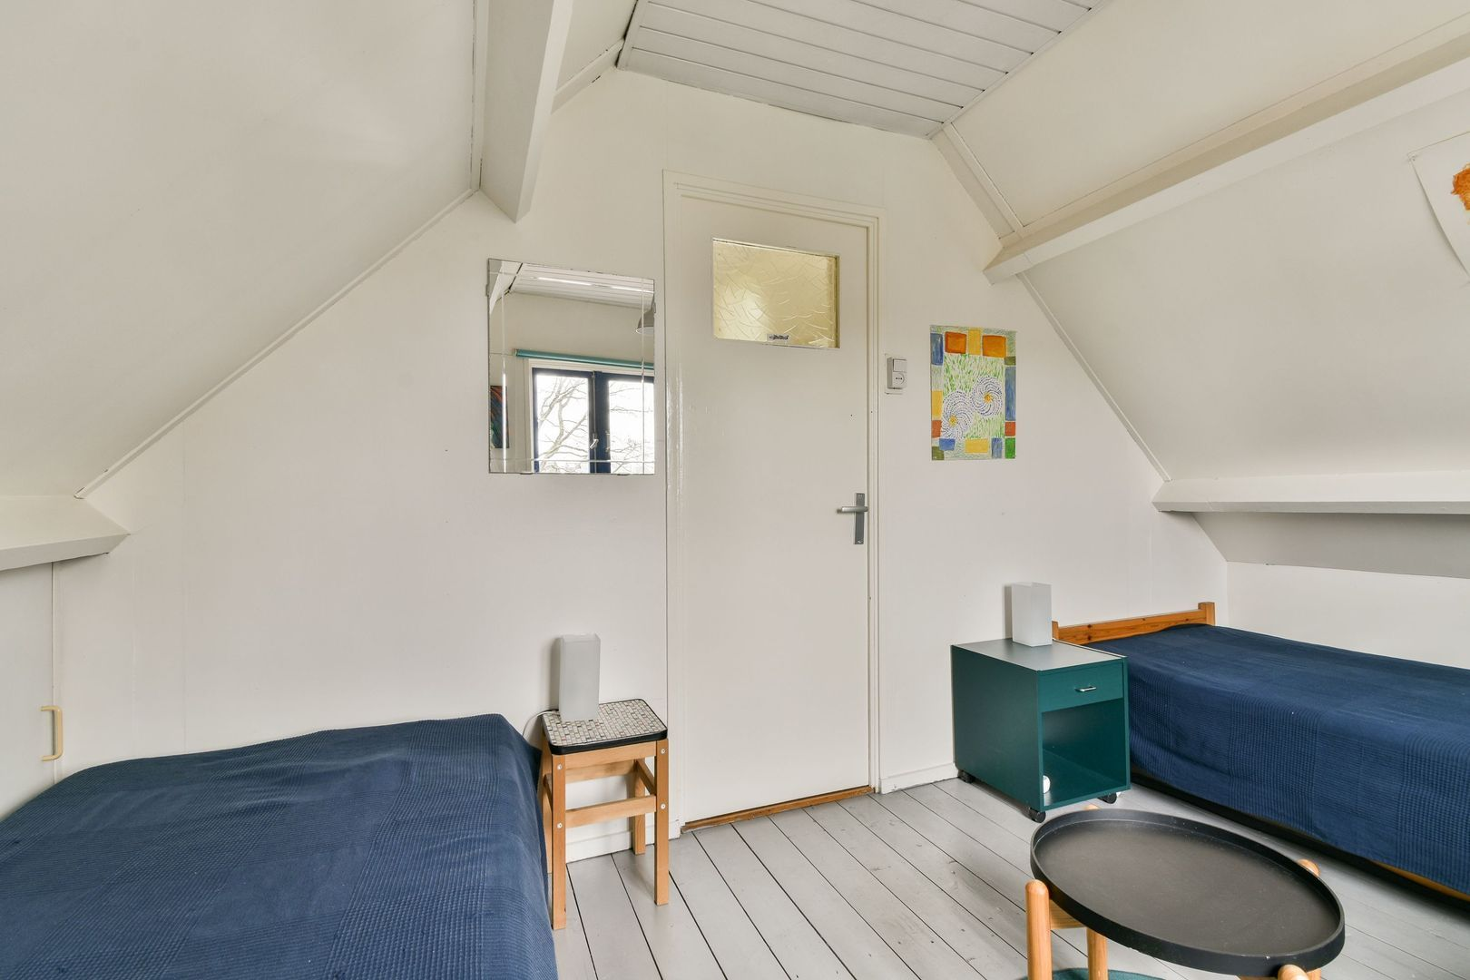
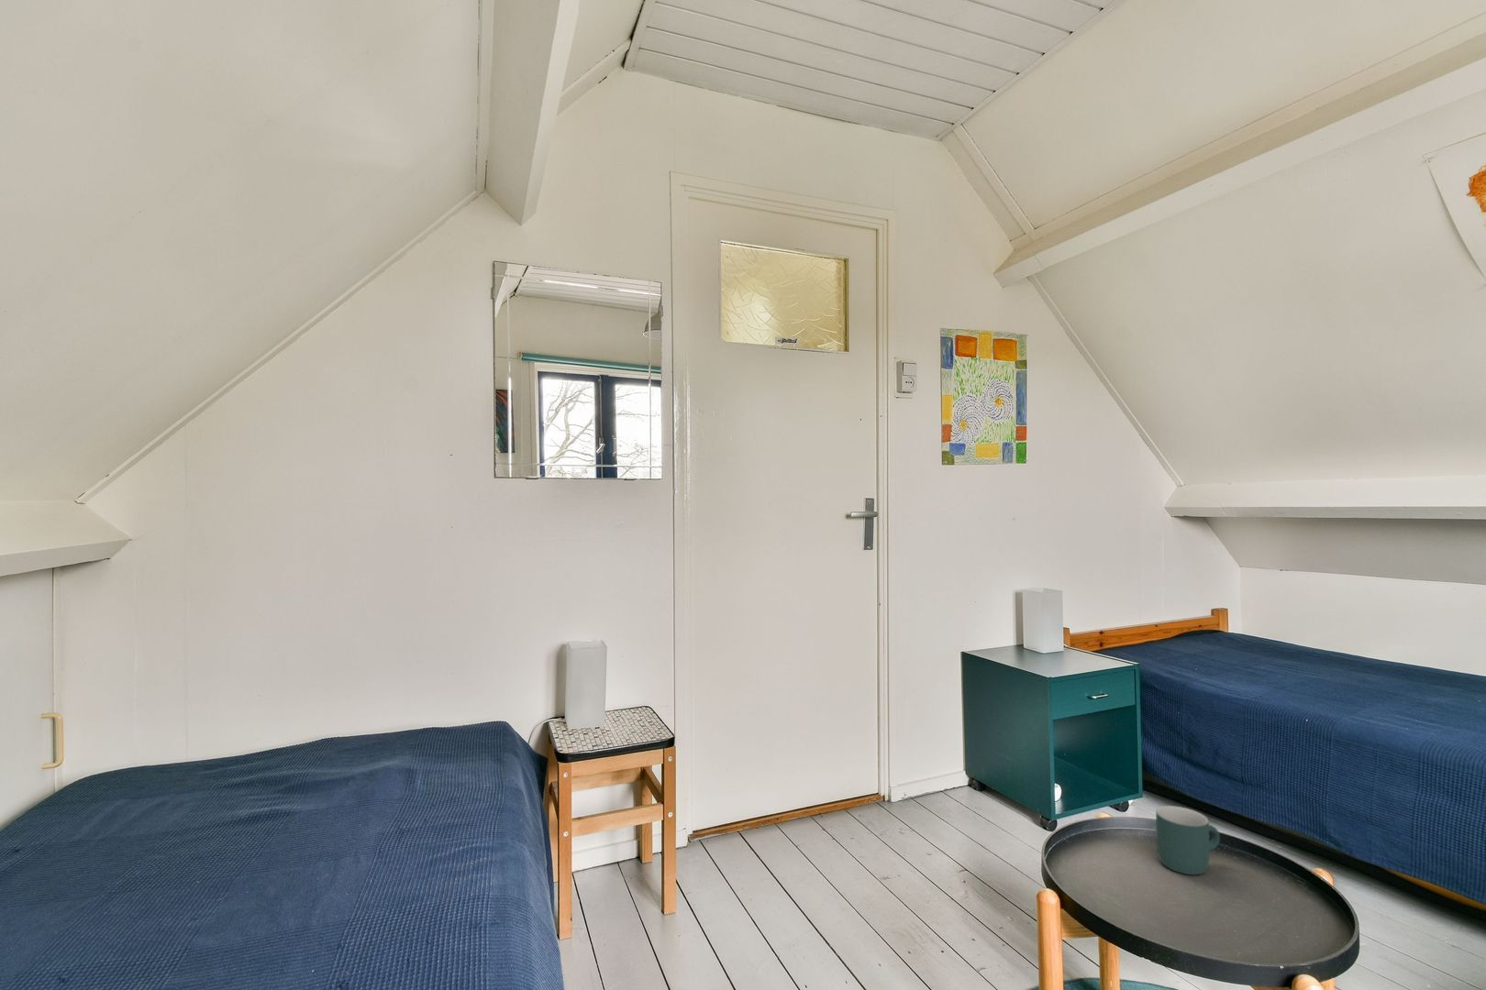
+ mug [1155,804,1221,875]
